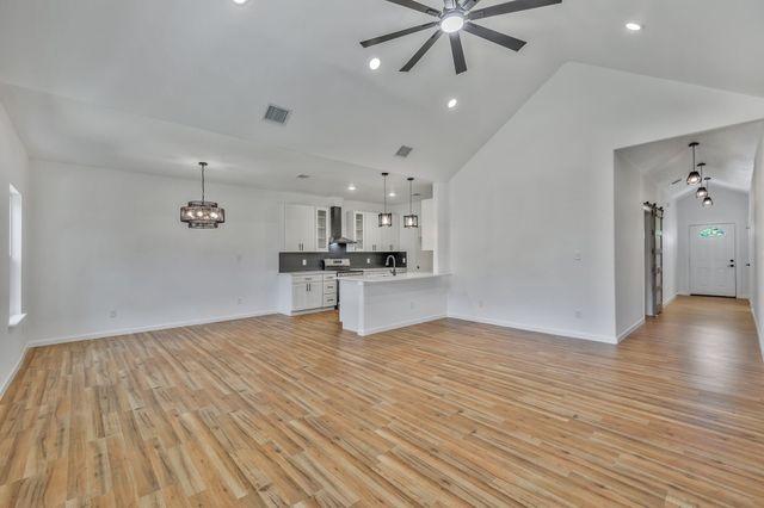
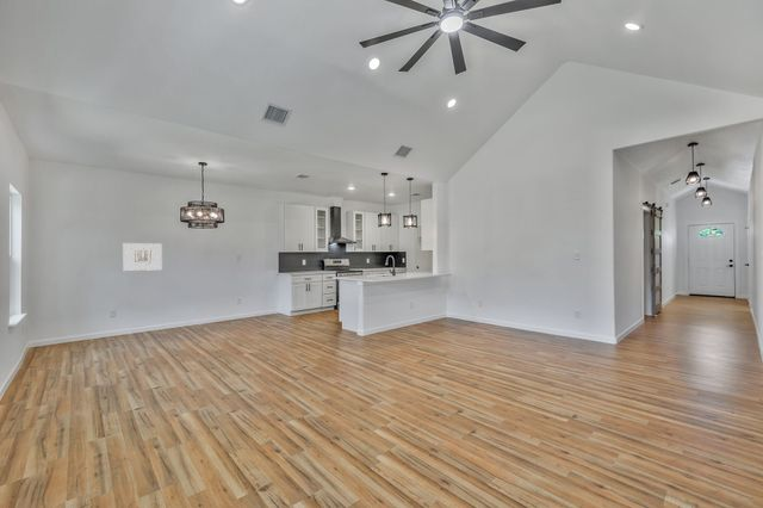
+ wall art [122,242,163,272]
